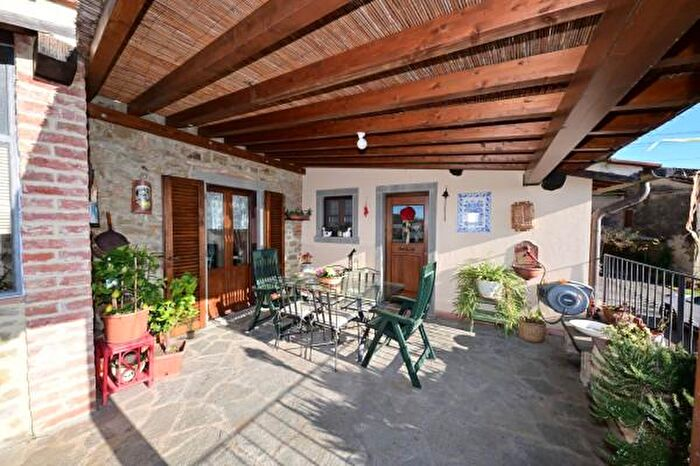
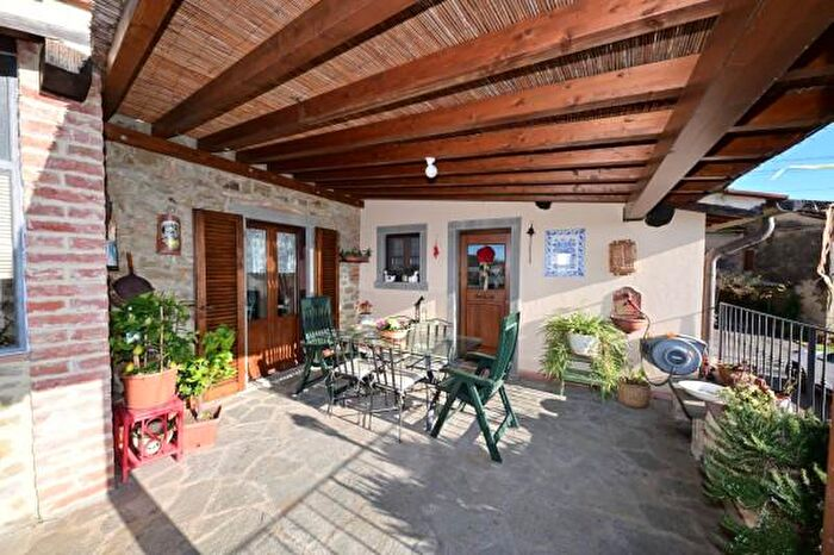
- potted plant [179,311,203,340]
